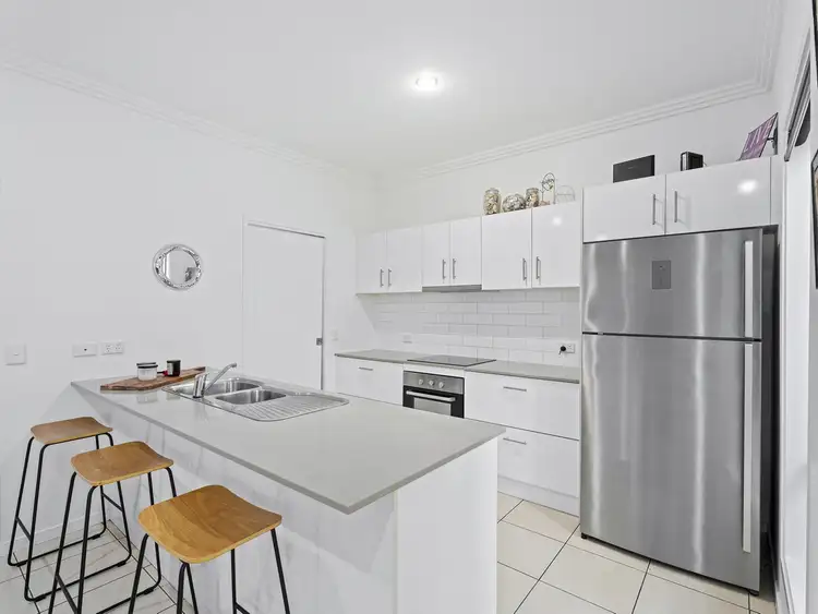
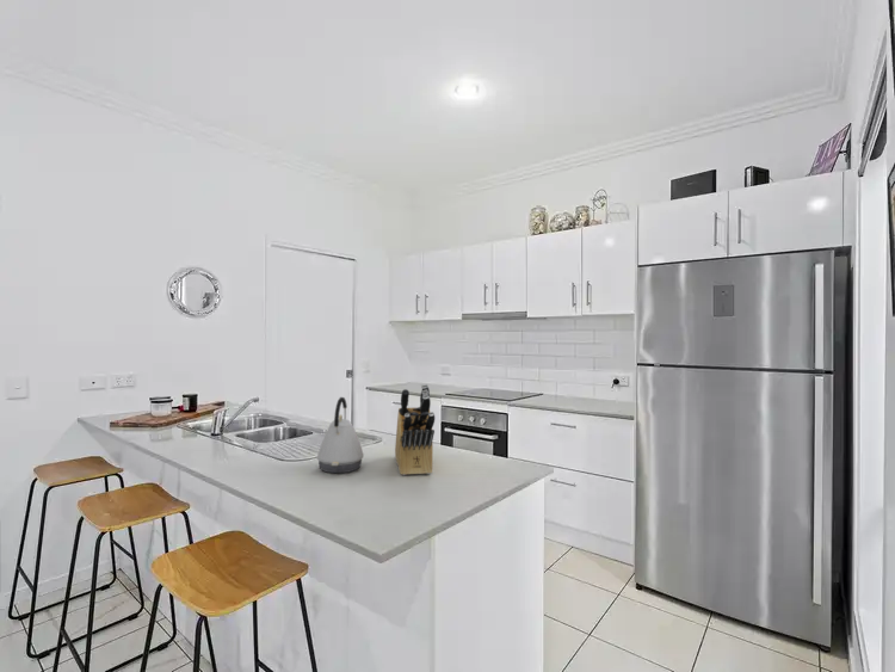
+ kettle [316,396,365,474]
+ knife block [394,383,436,476]
